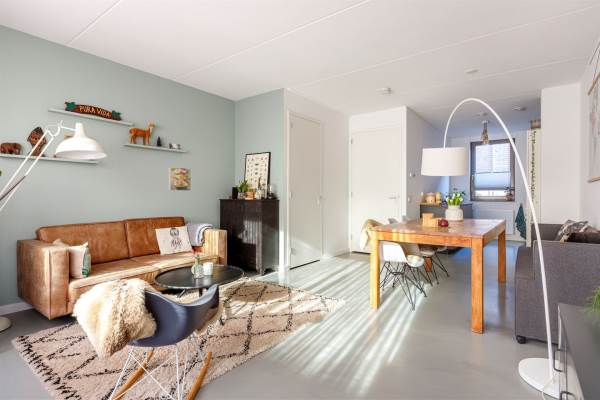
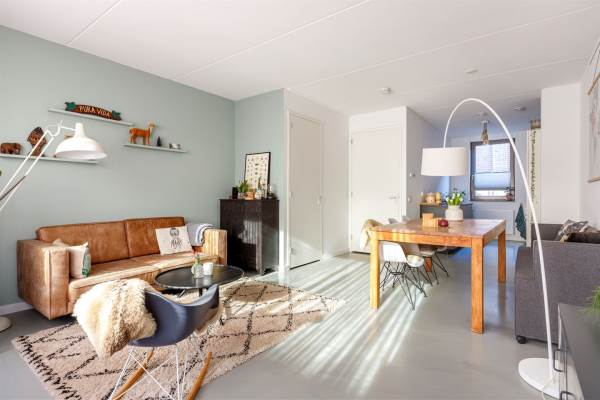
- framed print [168,166,192,192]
